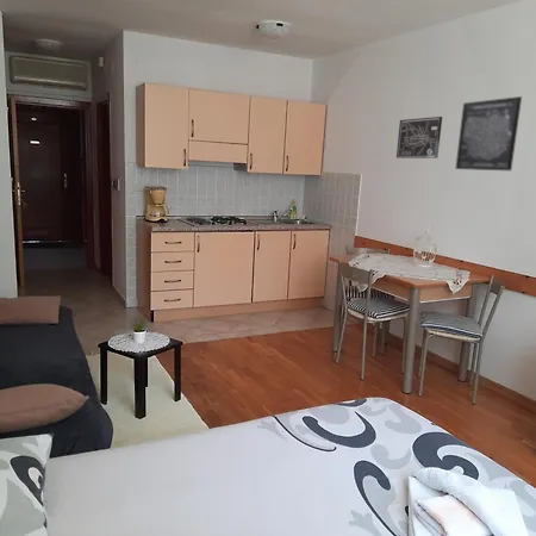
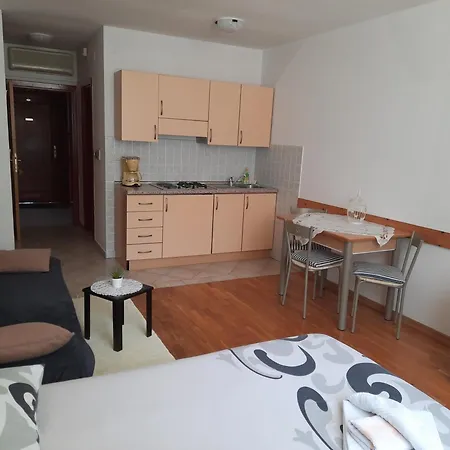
- wall art [395,116,443,160]
- wall art [454,95,523,172]
